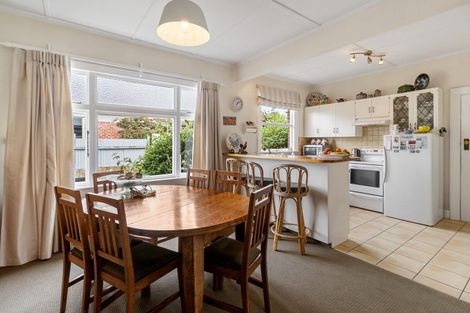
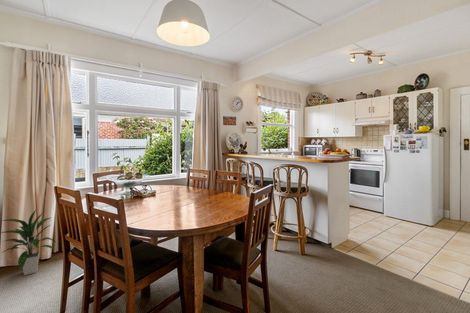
+ indoor plant [0,209,56,276]
